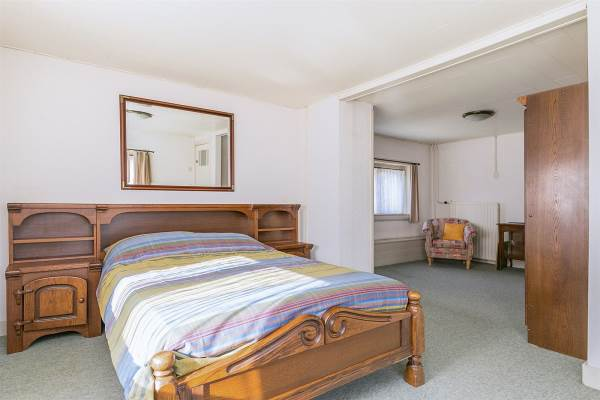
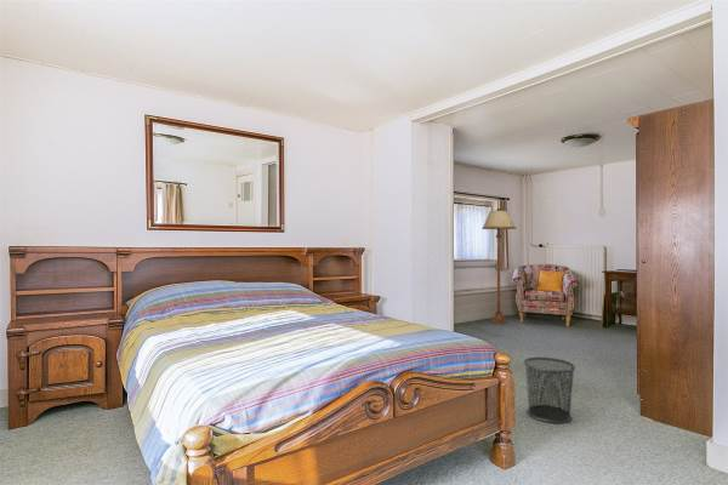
+ floor lamp [480,207,517,325]
+ waste bin [522,356,578,424]
